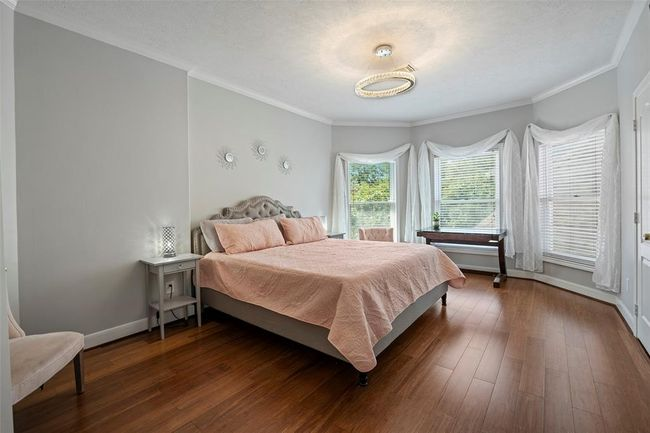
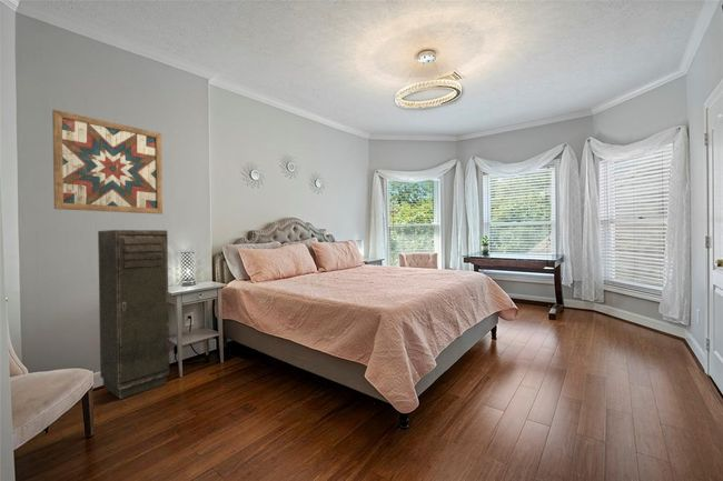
+ wall art [51,109,164,216]
+ storage cabinet [97,229,170,400]
